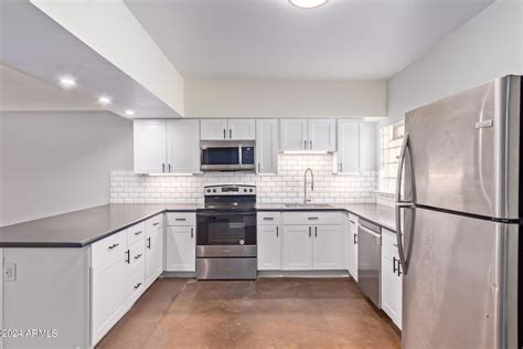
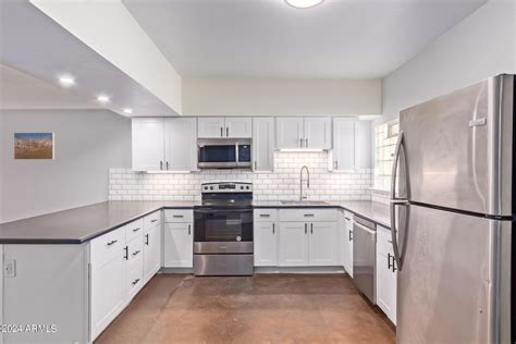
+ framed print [13,132,56,161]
